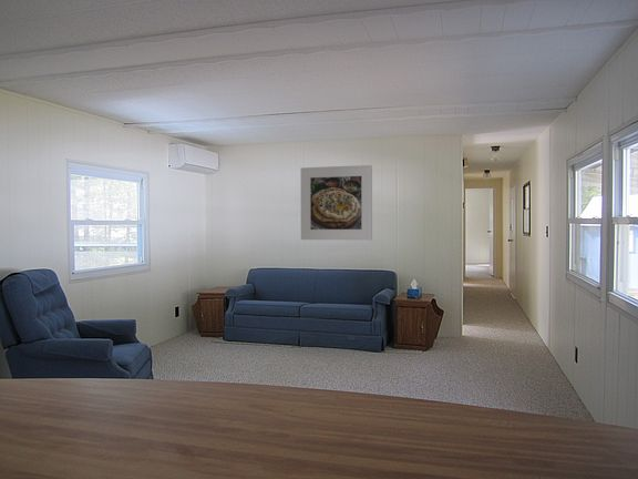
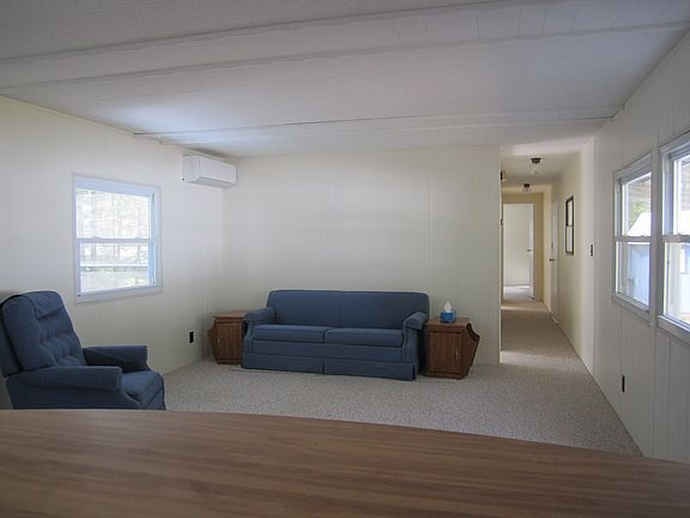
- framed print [299,164,373,241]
